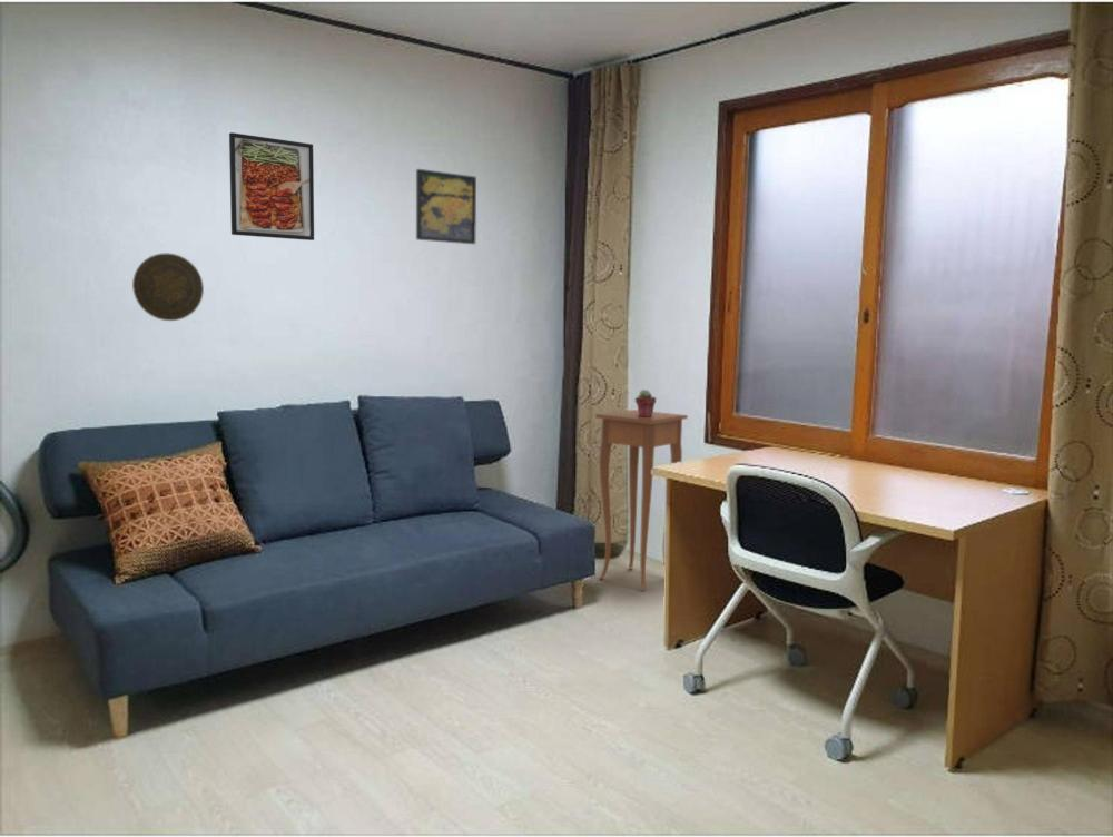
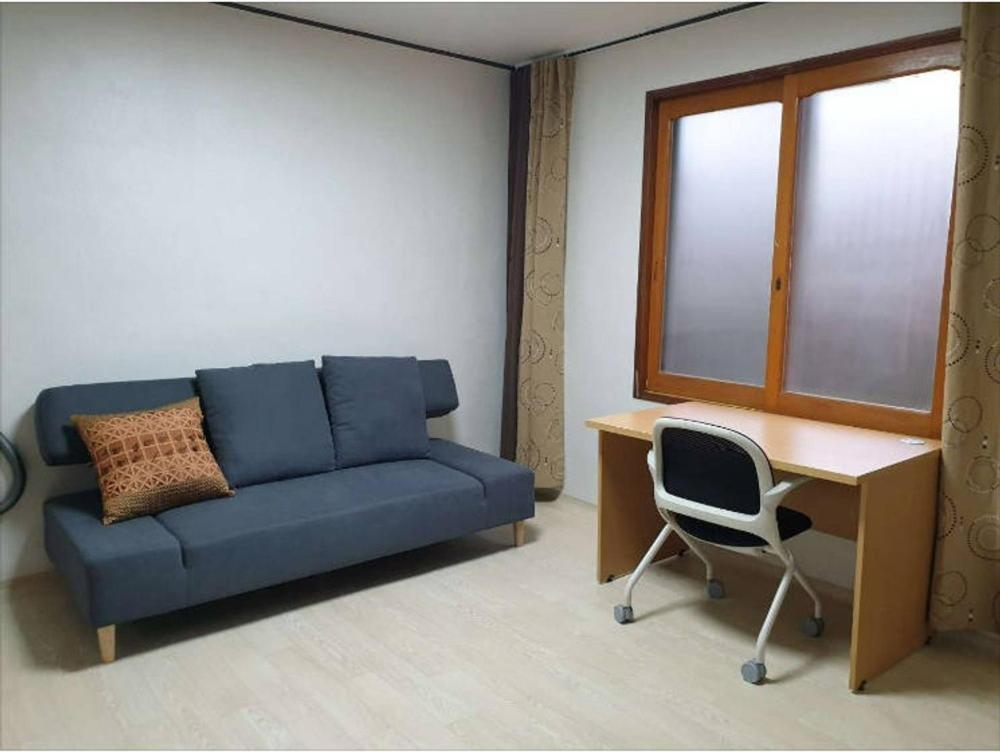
- side table [594,408,689,591]
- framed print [415,168,477,245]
- decorative plate [131,252,205,322]
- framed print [228,131,315,242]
- potted succulent [634,388,657,417]
